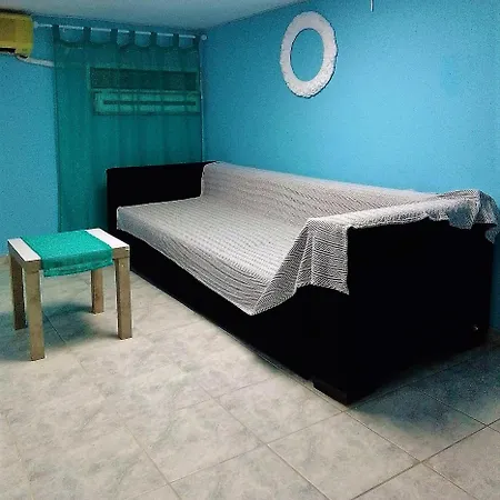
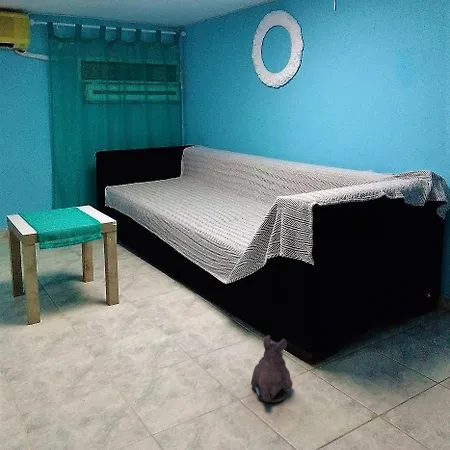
+ plush toy [250,334,294,403]
